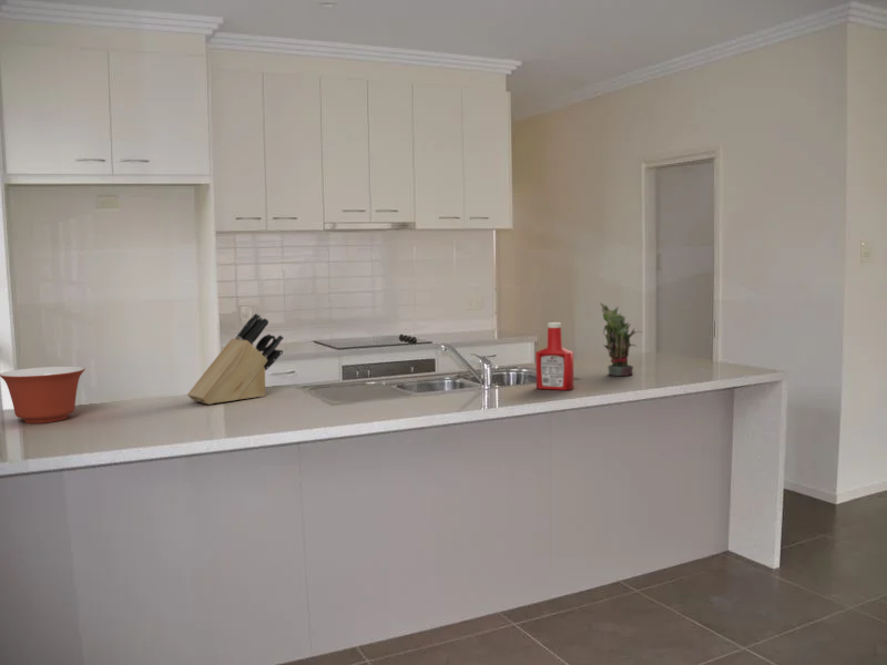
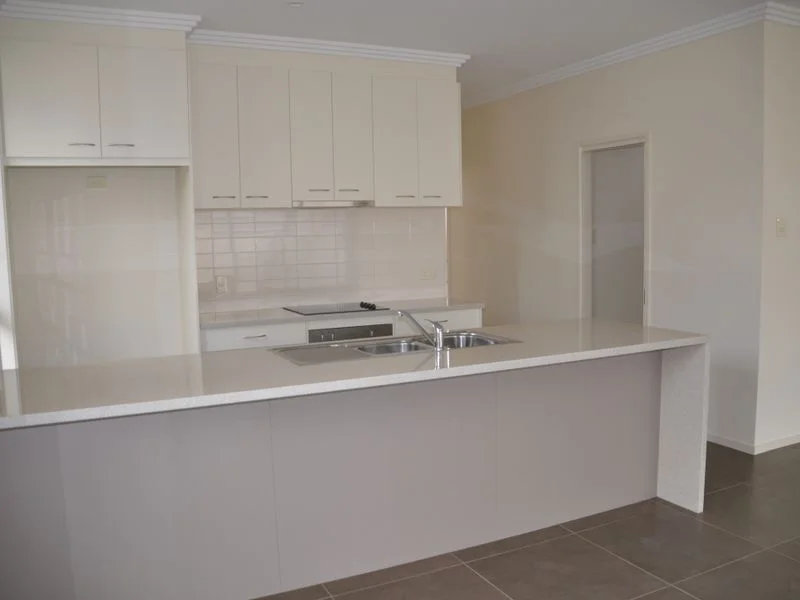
- knife block [186,311,285,406]
- mixing bowl [0,366,86,424]
- soap bottle [534,321,574,391]
- potted plant [599,301,644,377]
